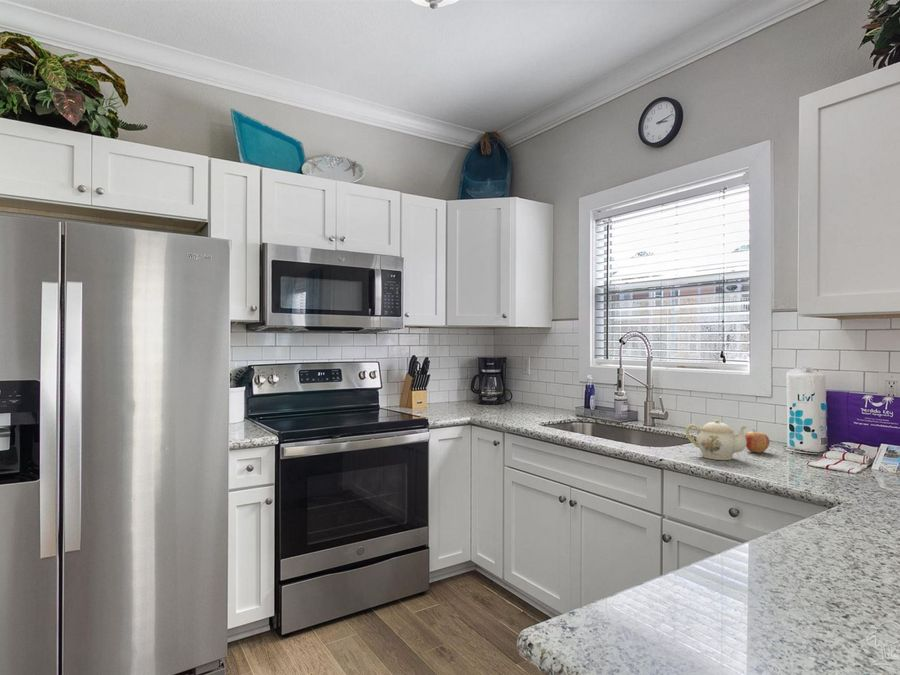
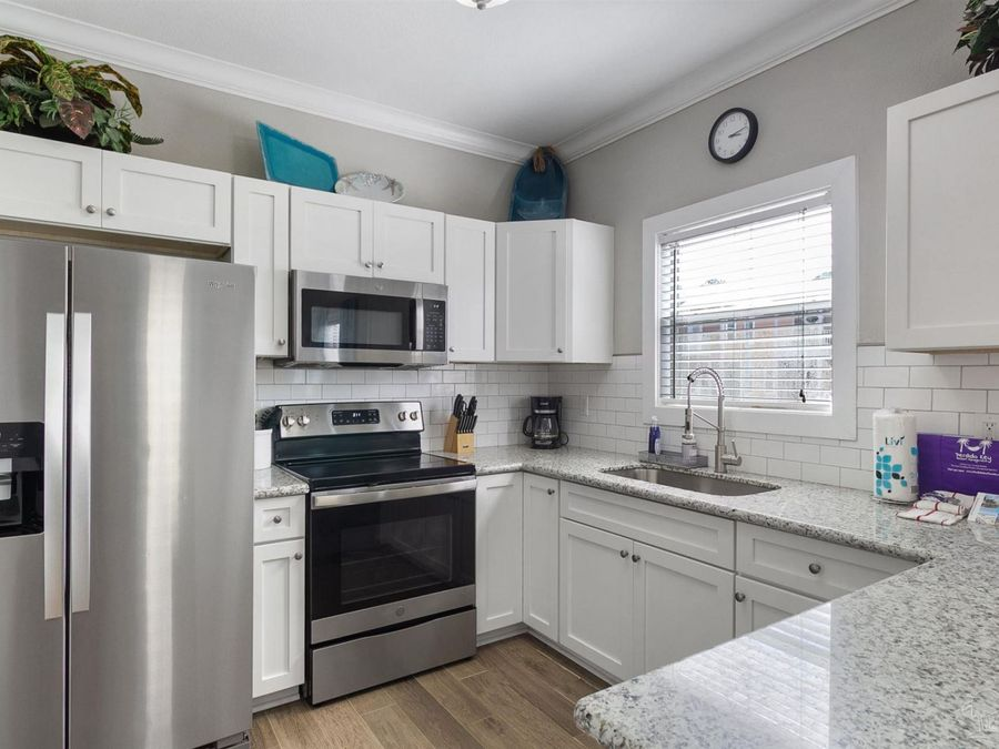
- fruit [744,428,771,454]
- teapot [685,419,748,461]
